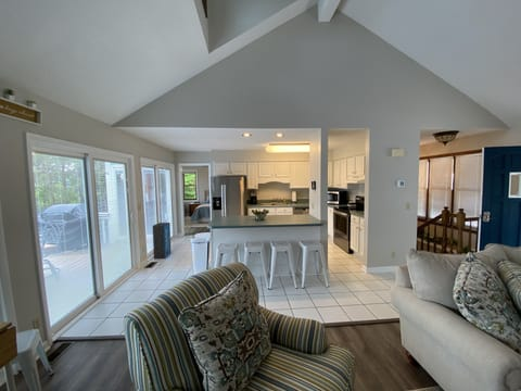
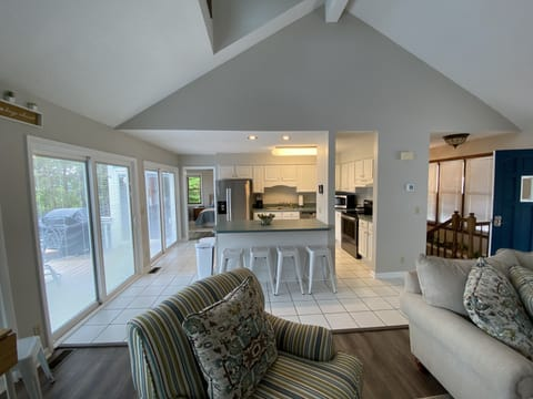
- air purifier [152,222,171,260]
